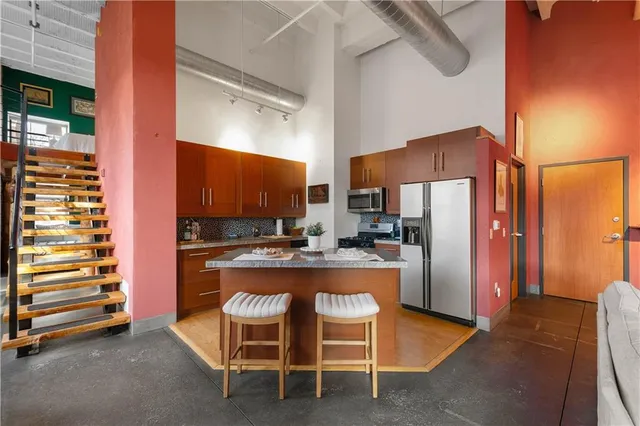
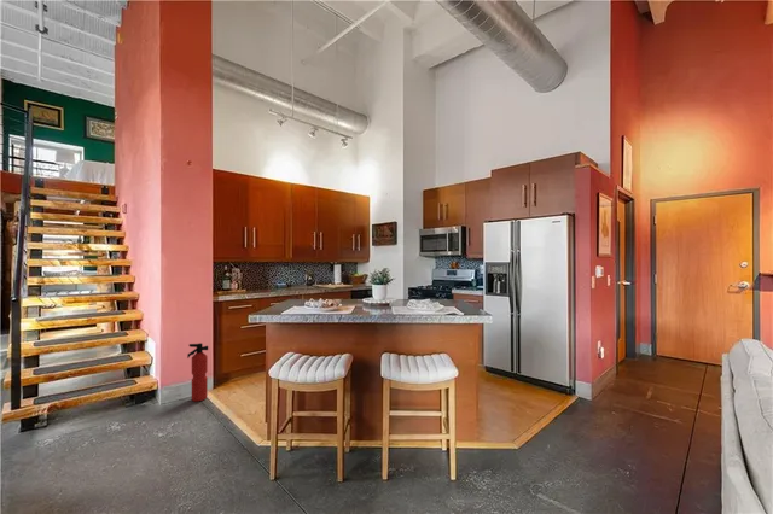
+ fire extinguisher [186,341,209,403]
